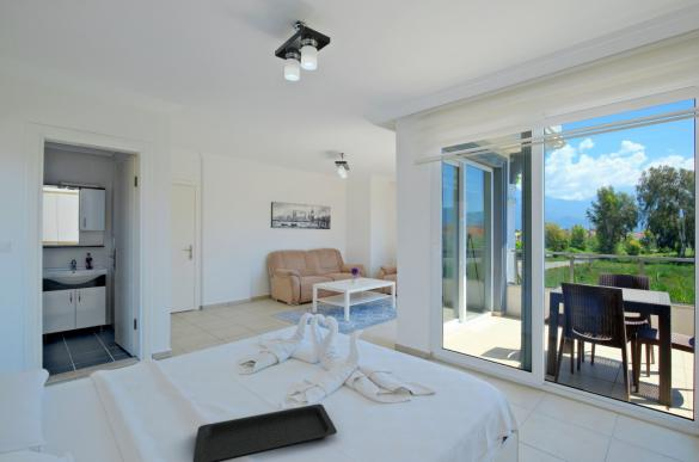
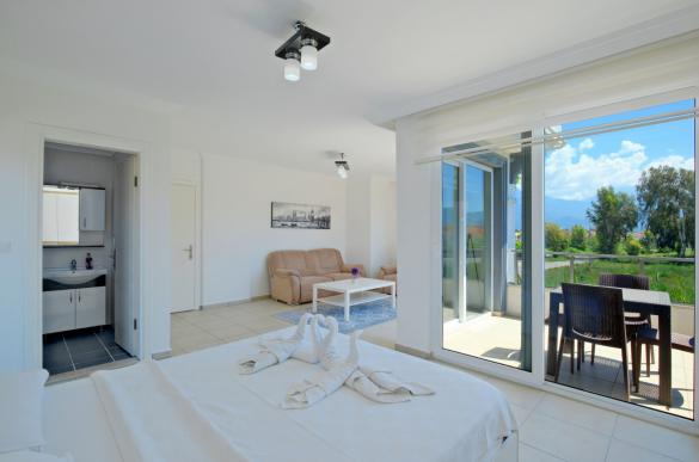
- serving tray [192,402,338,462]
